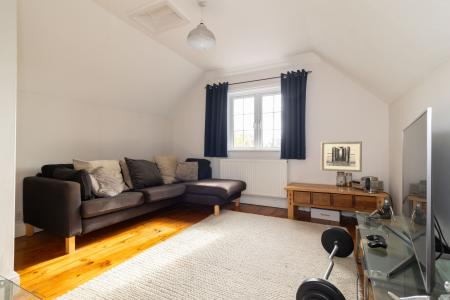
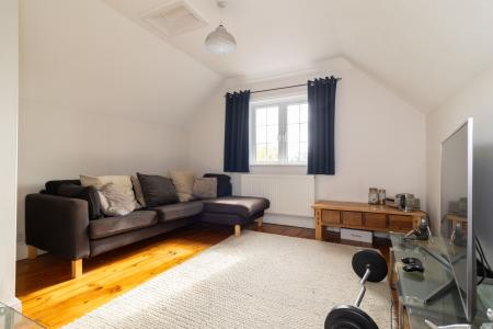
- wall art [320,140,363,173]
